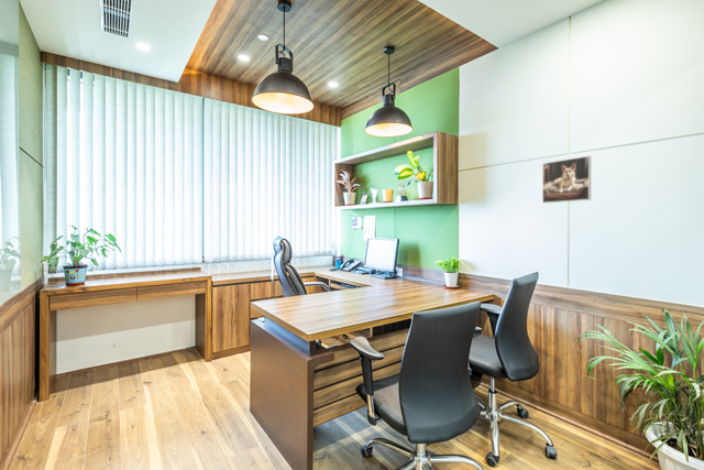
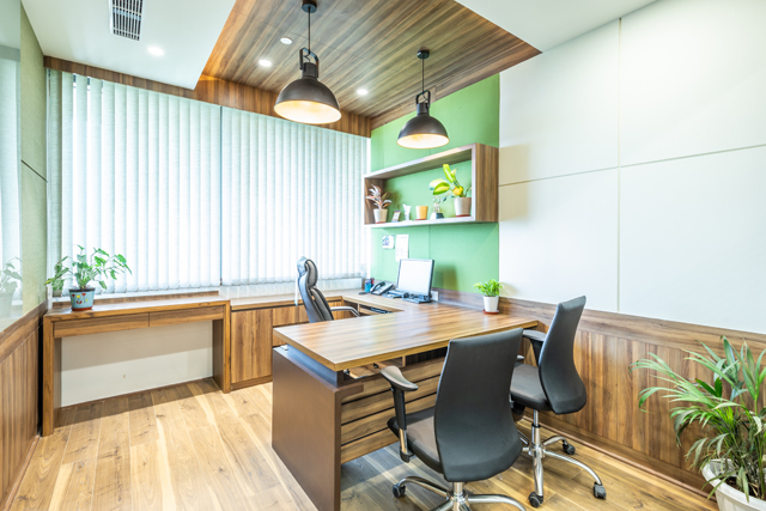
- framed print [541,154,592,205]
